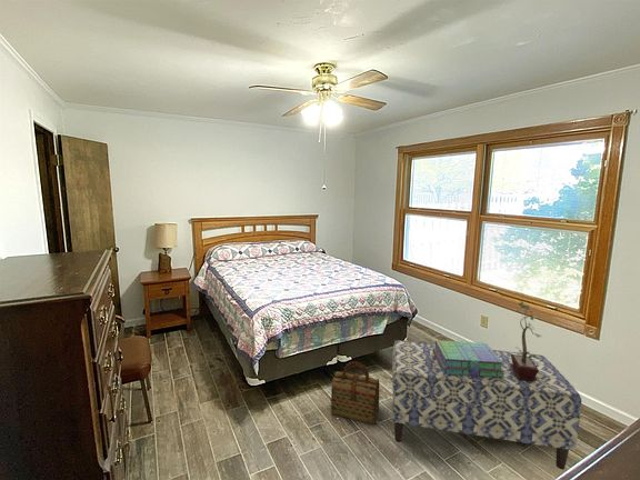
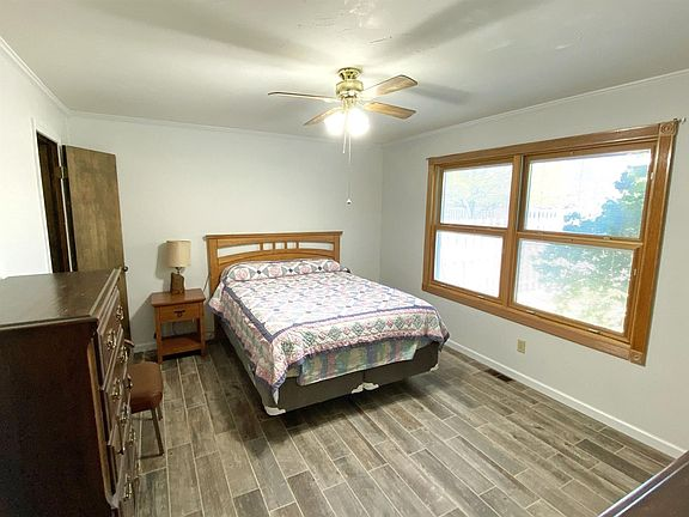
- bench [391,339,583,471]
- stack of books [432,339,506,378]
- shopping bag [330,361,380,426]
- potted plant [510,300,544,381]
